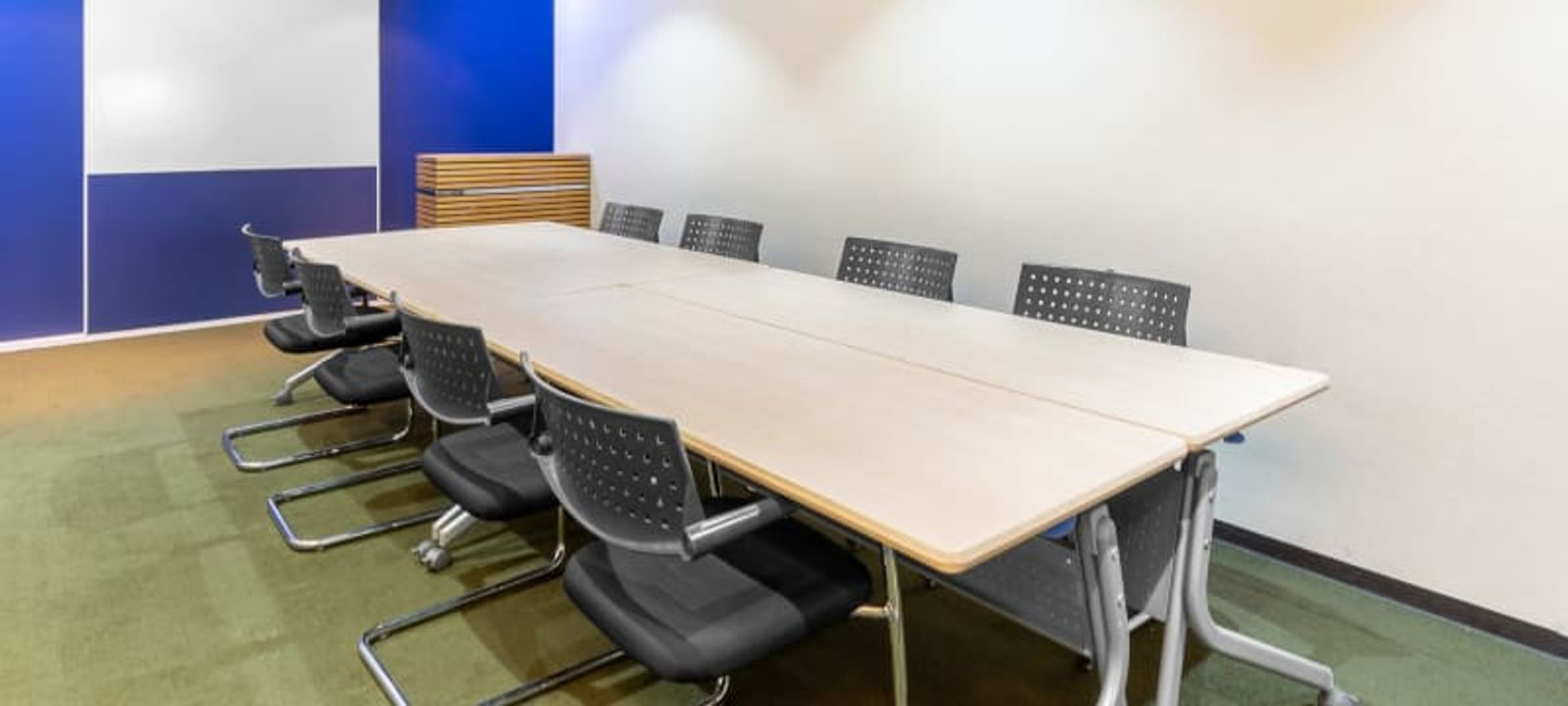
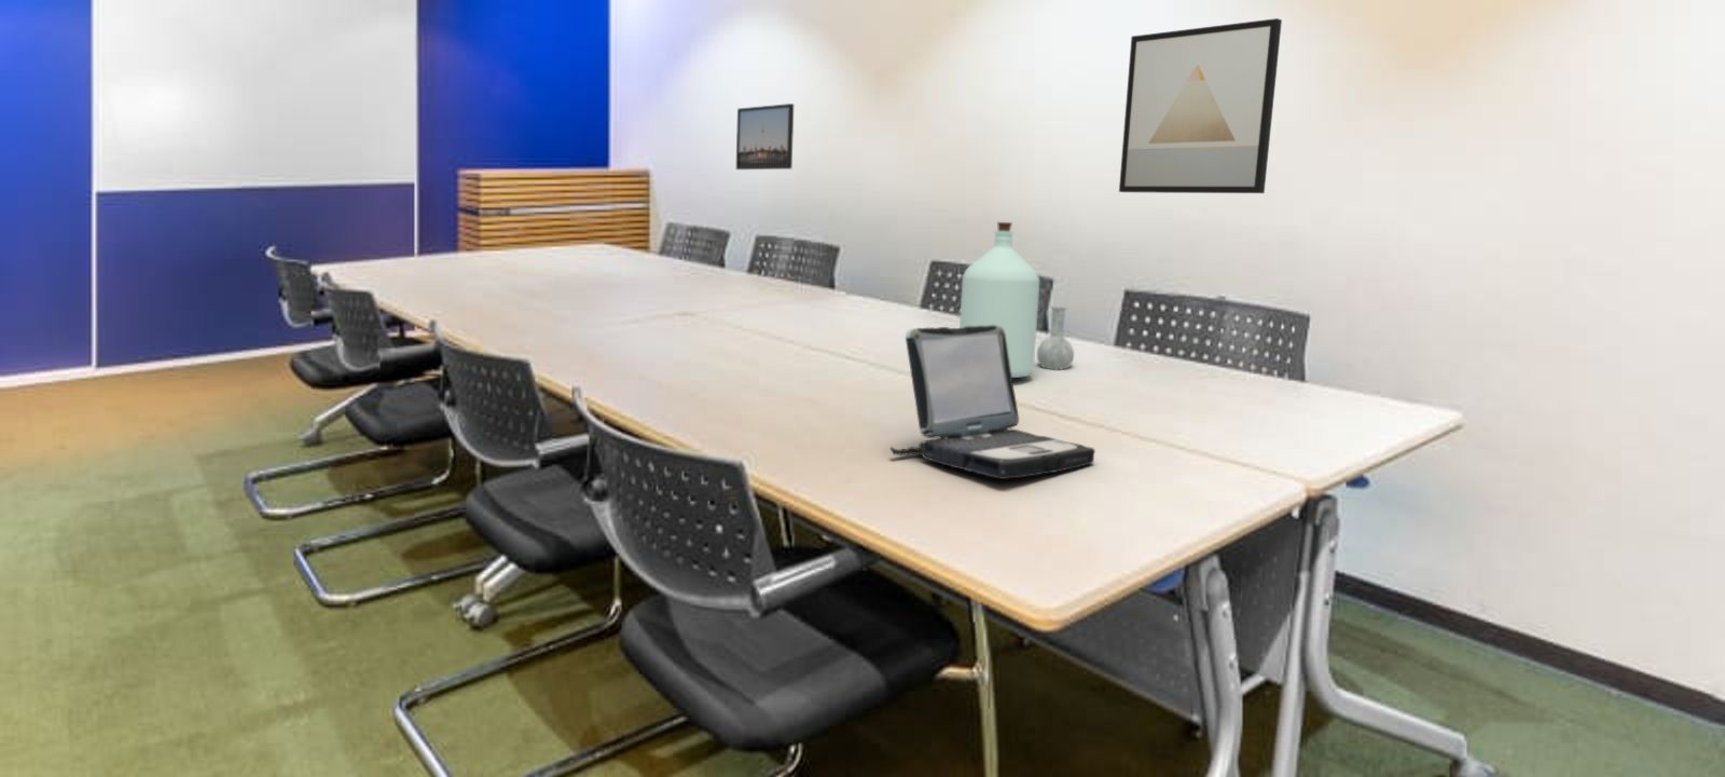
+ bottle [958,221,1075,379]
+ wall art [1118,18,1283,194]
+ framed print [735,102,794,171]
+ laptop [890,325,1097,480]
